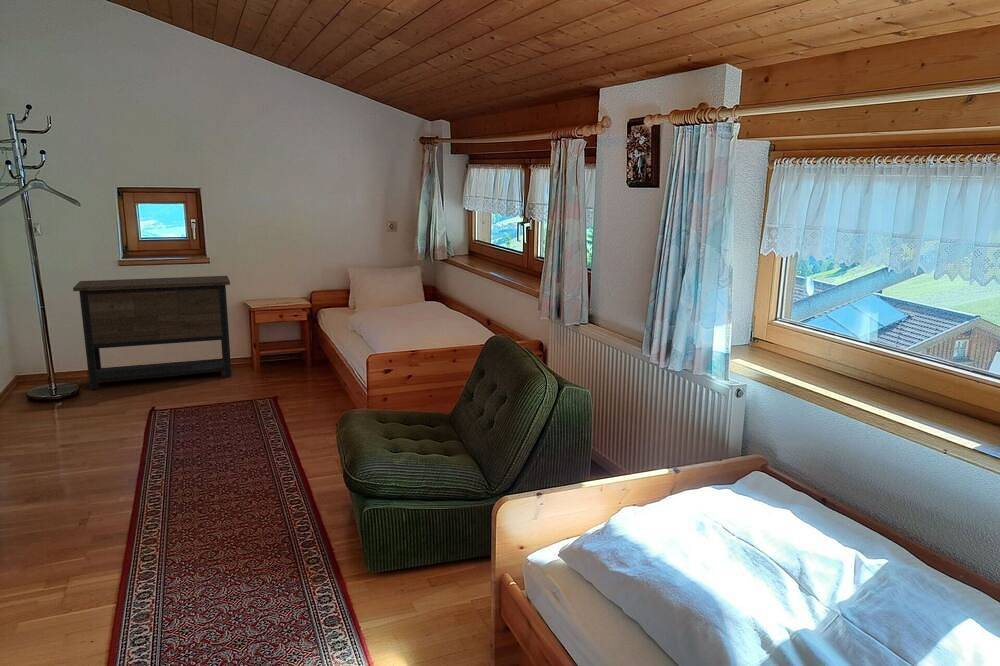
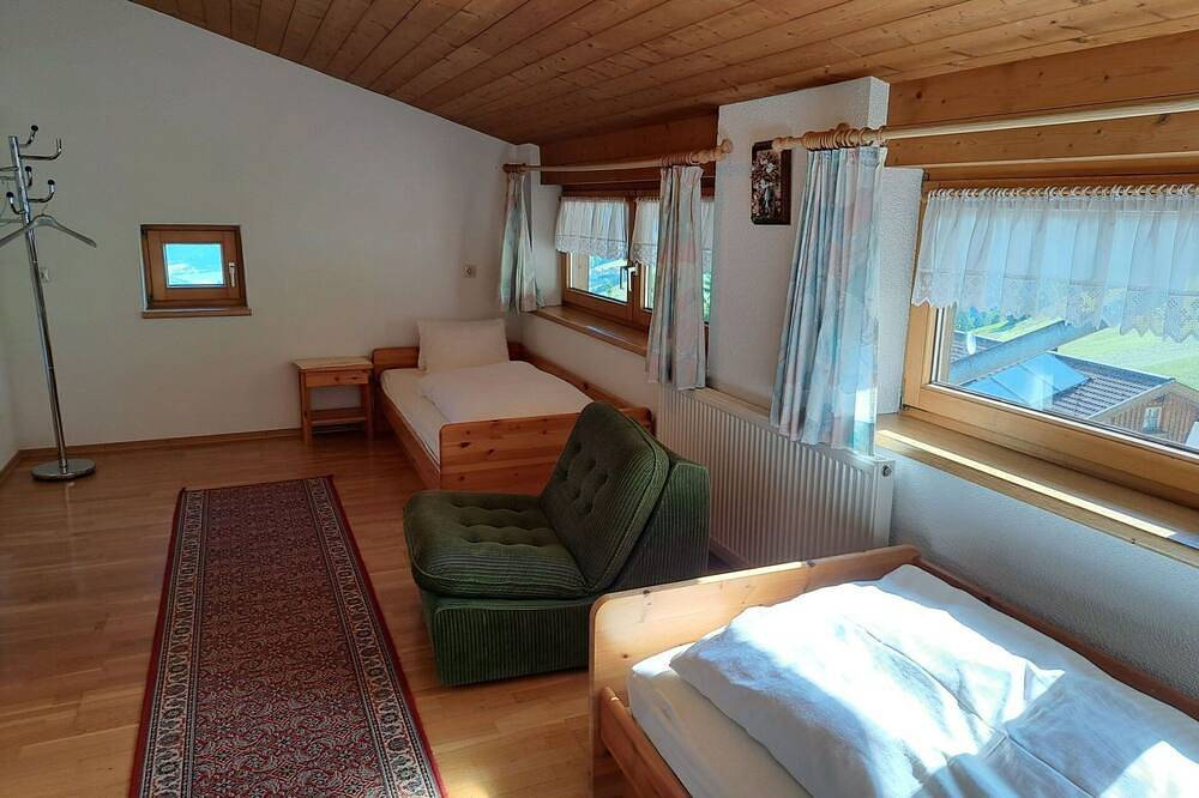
- dresser [72,275,233,391]
